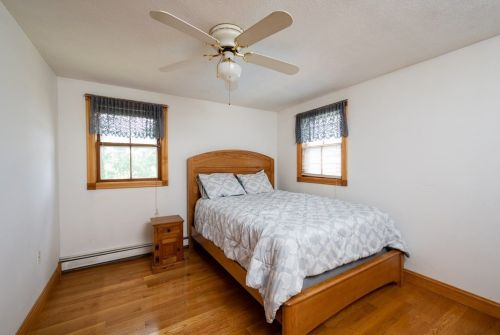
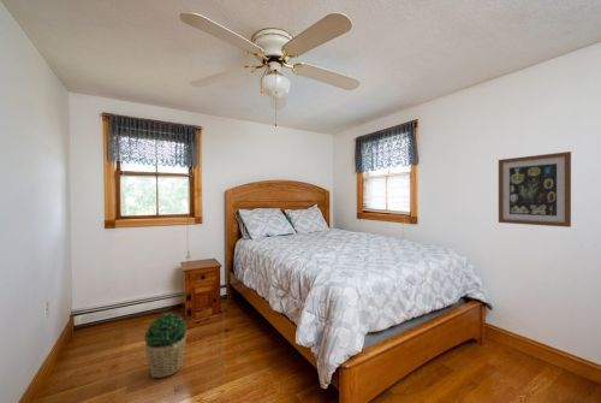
+ potted plant [143,312,188,379]
+ wall art [498,150,572,229]
